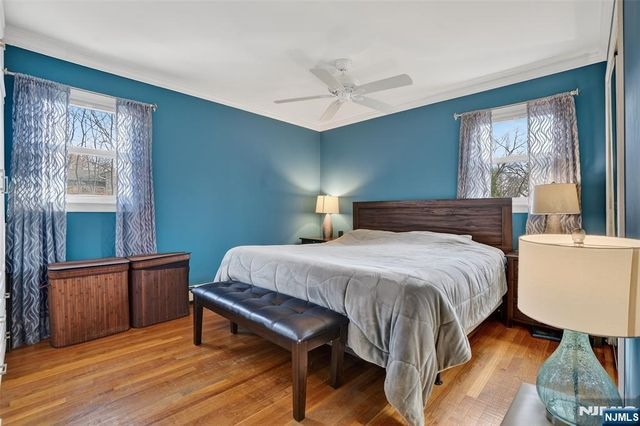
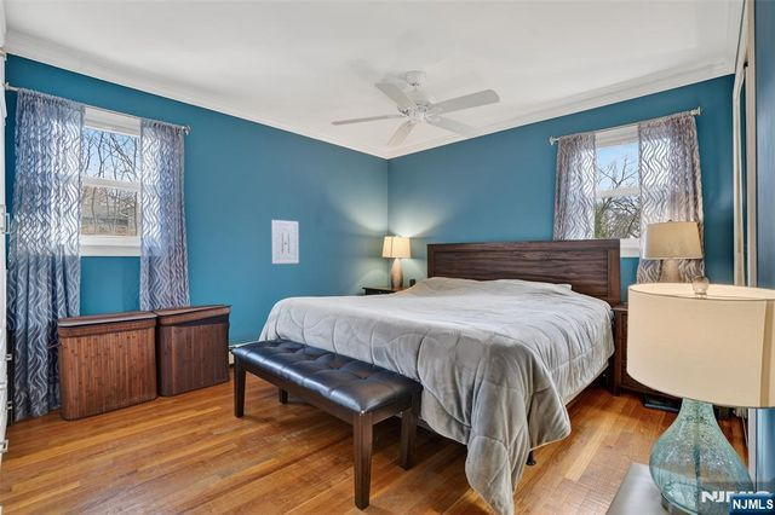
+ wall art [271,219,300,265]
